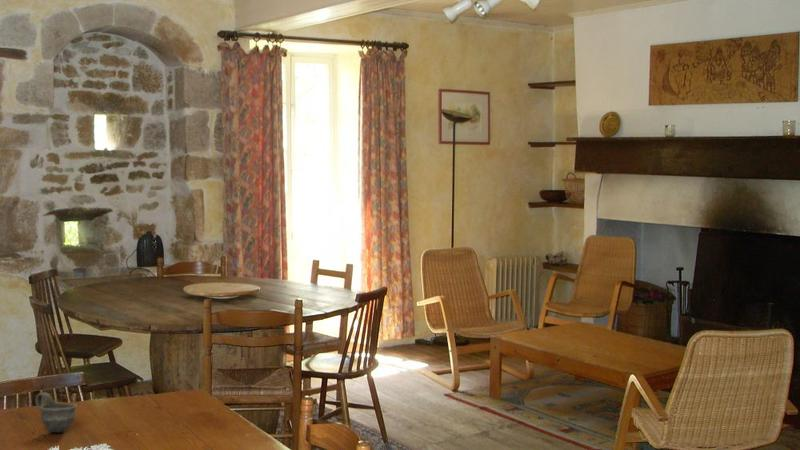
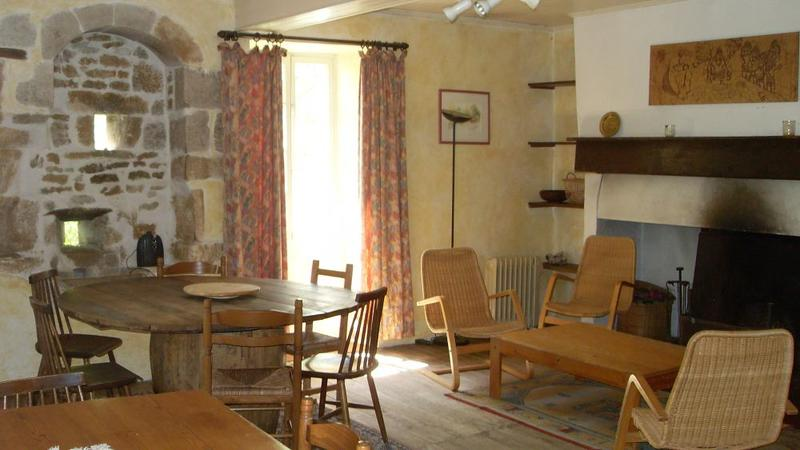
- cup [35,391,78,434]
